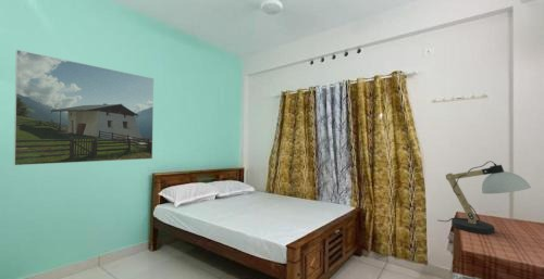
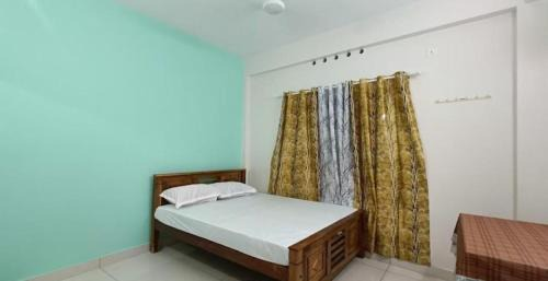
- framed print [13,49,154,166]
- desk lamp [438,160,532,234]
